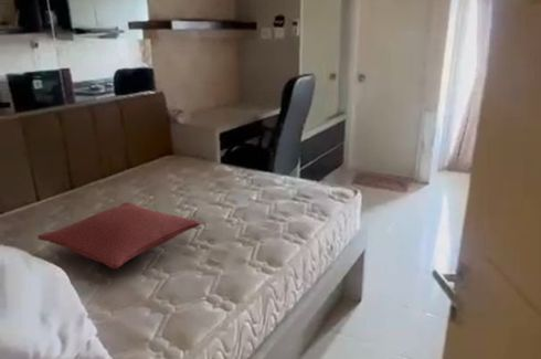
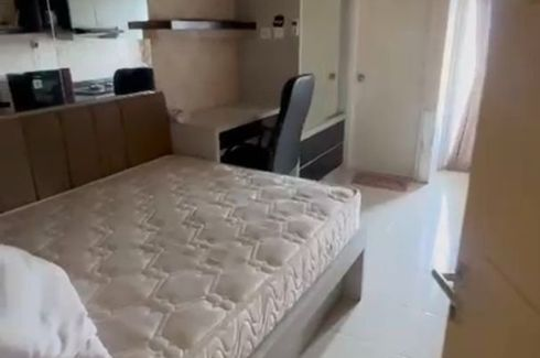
- pillow [36,201,202,271]
